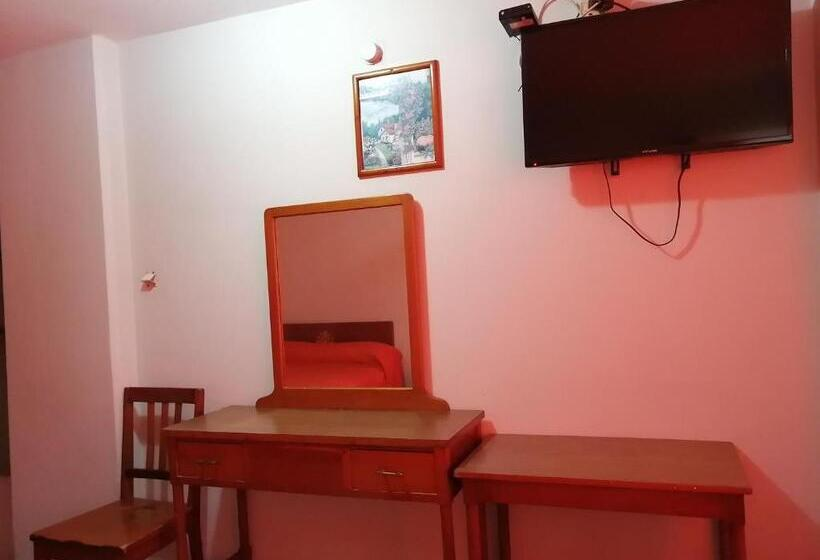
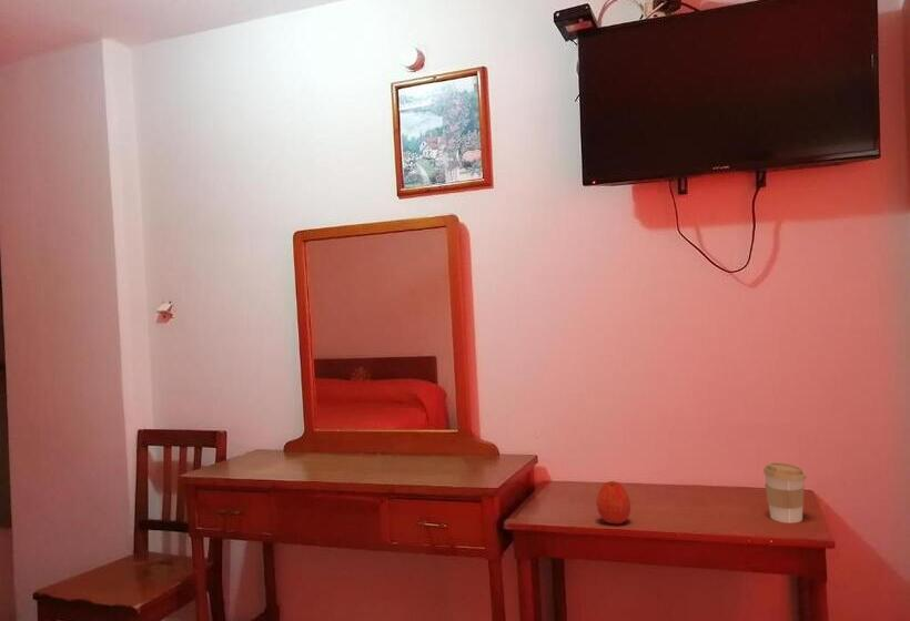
+ coffee cup [762,461,808,525]
+ apple [595,480,631,526]
